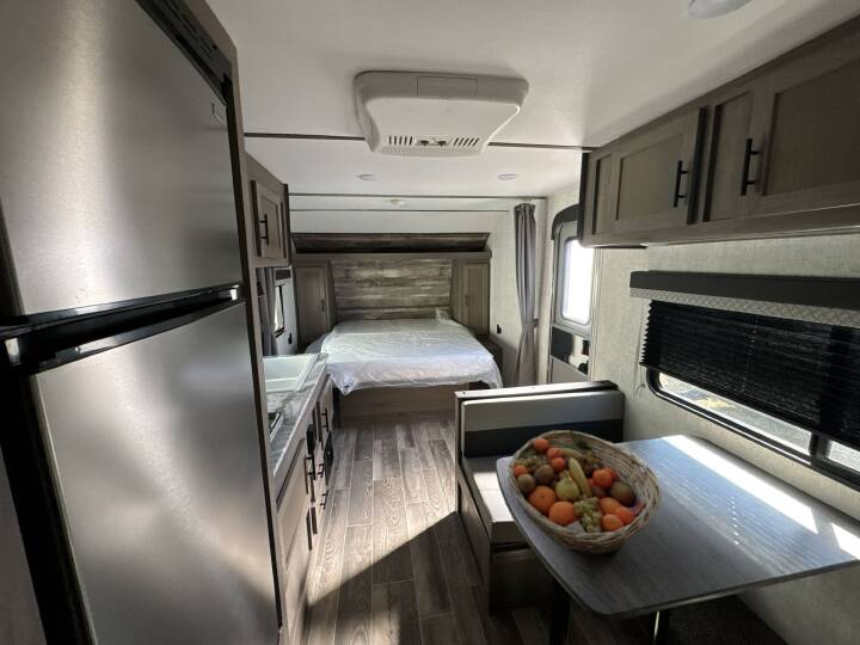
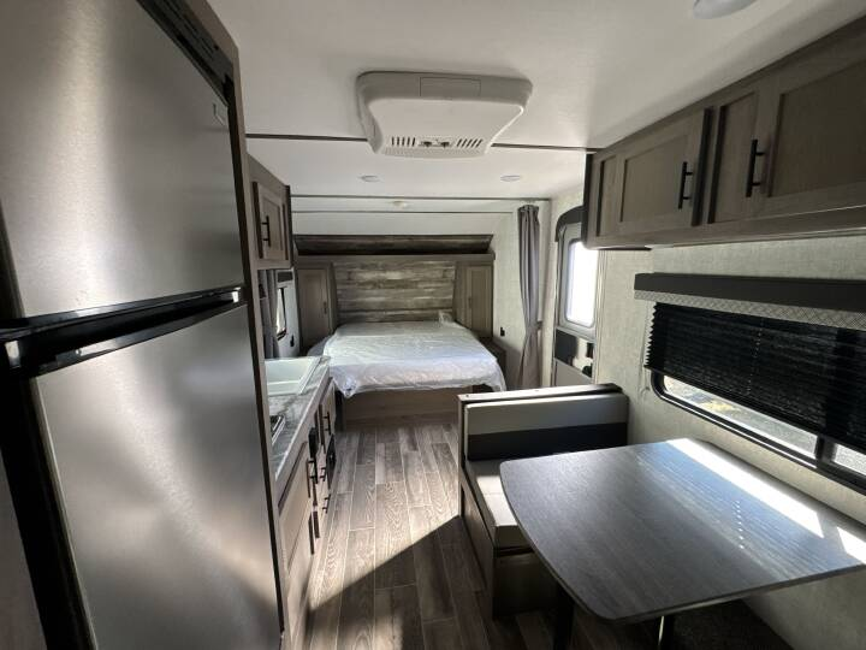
- fruit basket [506,429,662,557]
